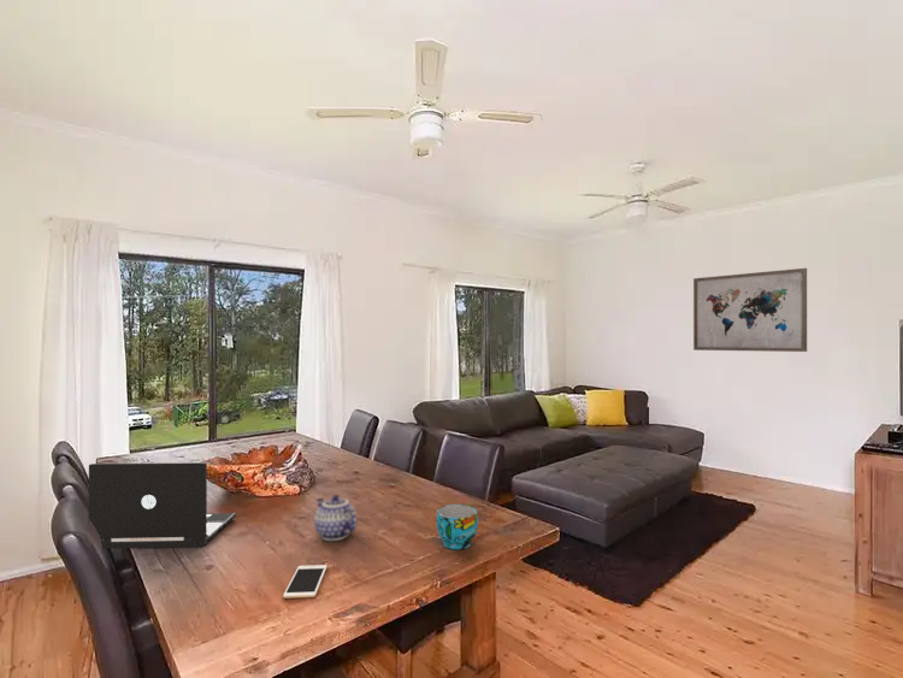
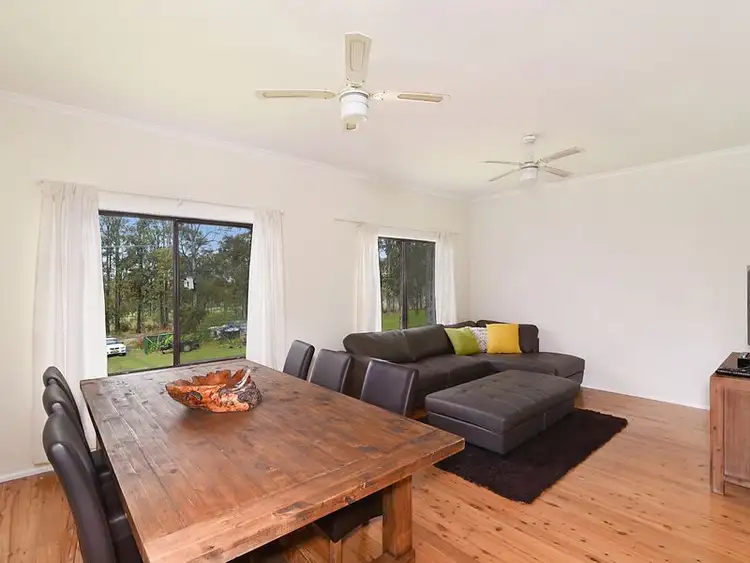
- laptop [88,461,237,550]
- wall art [692,267,808,353]
- cell phone [282,564,329,600]
- cup [435,503,479,550]
- teapot [313,494,358,542]
